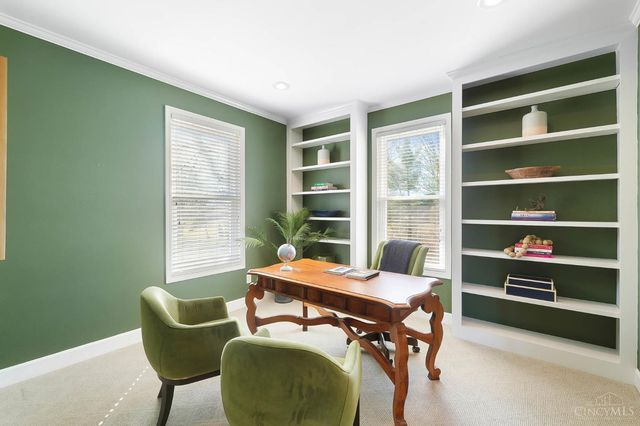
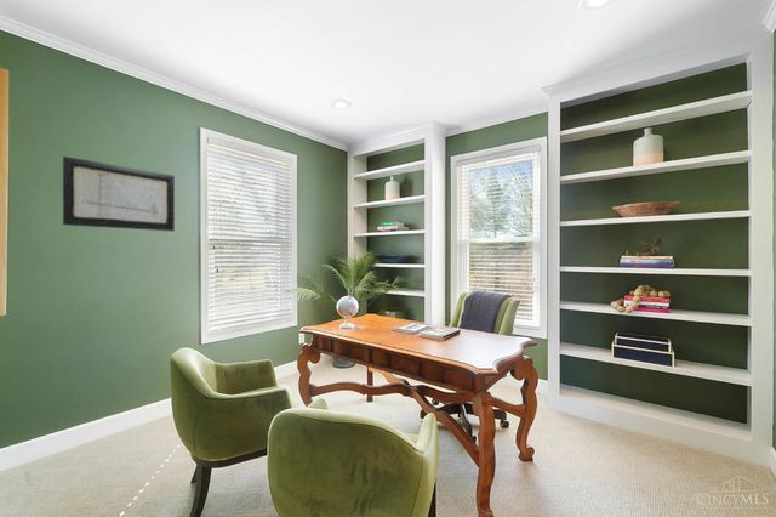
+ wall art [62,155,176,232]
